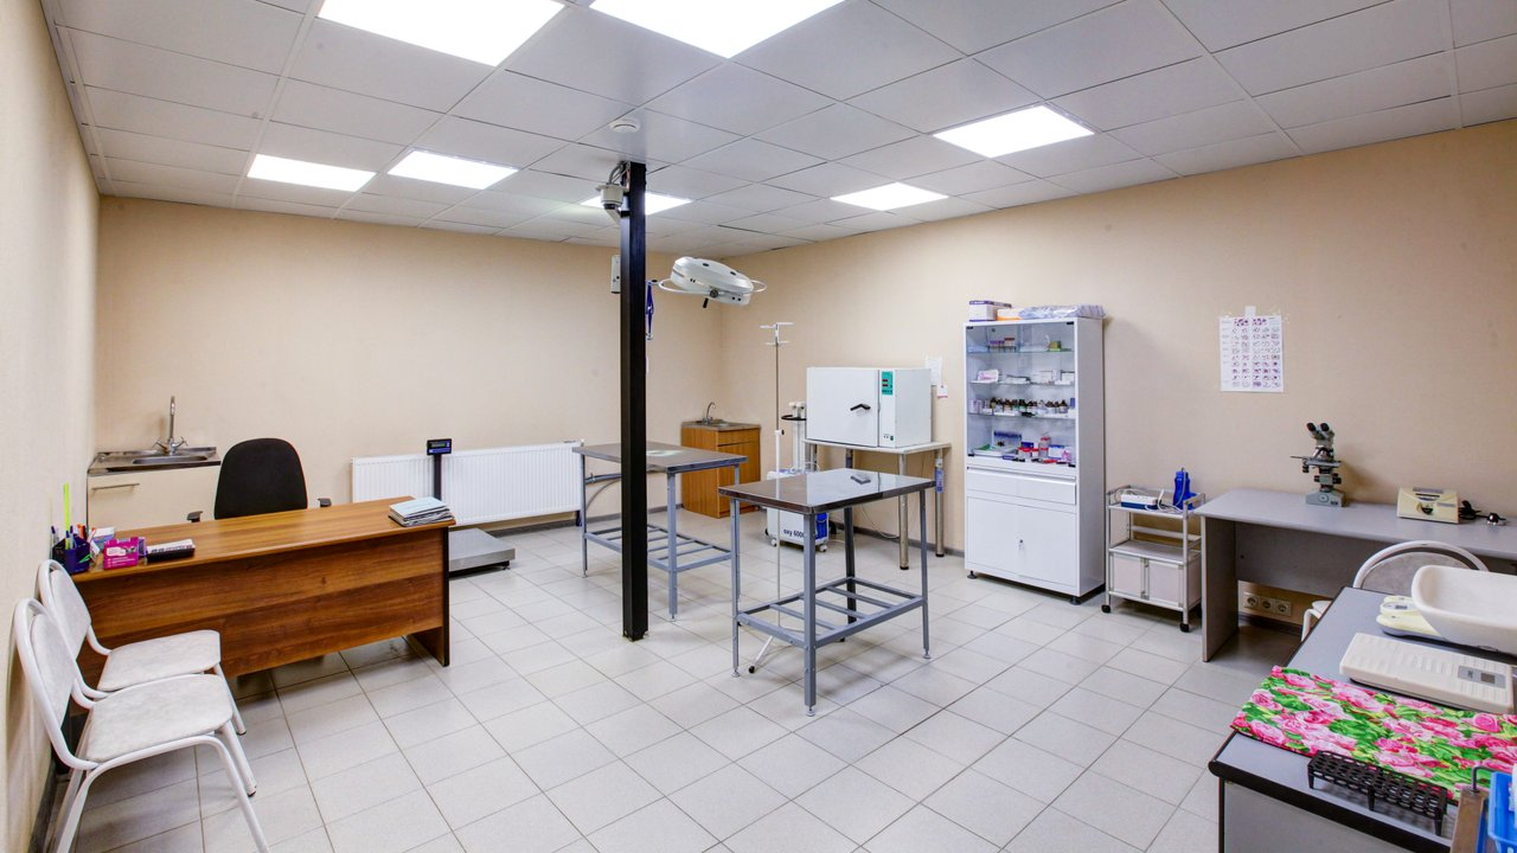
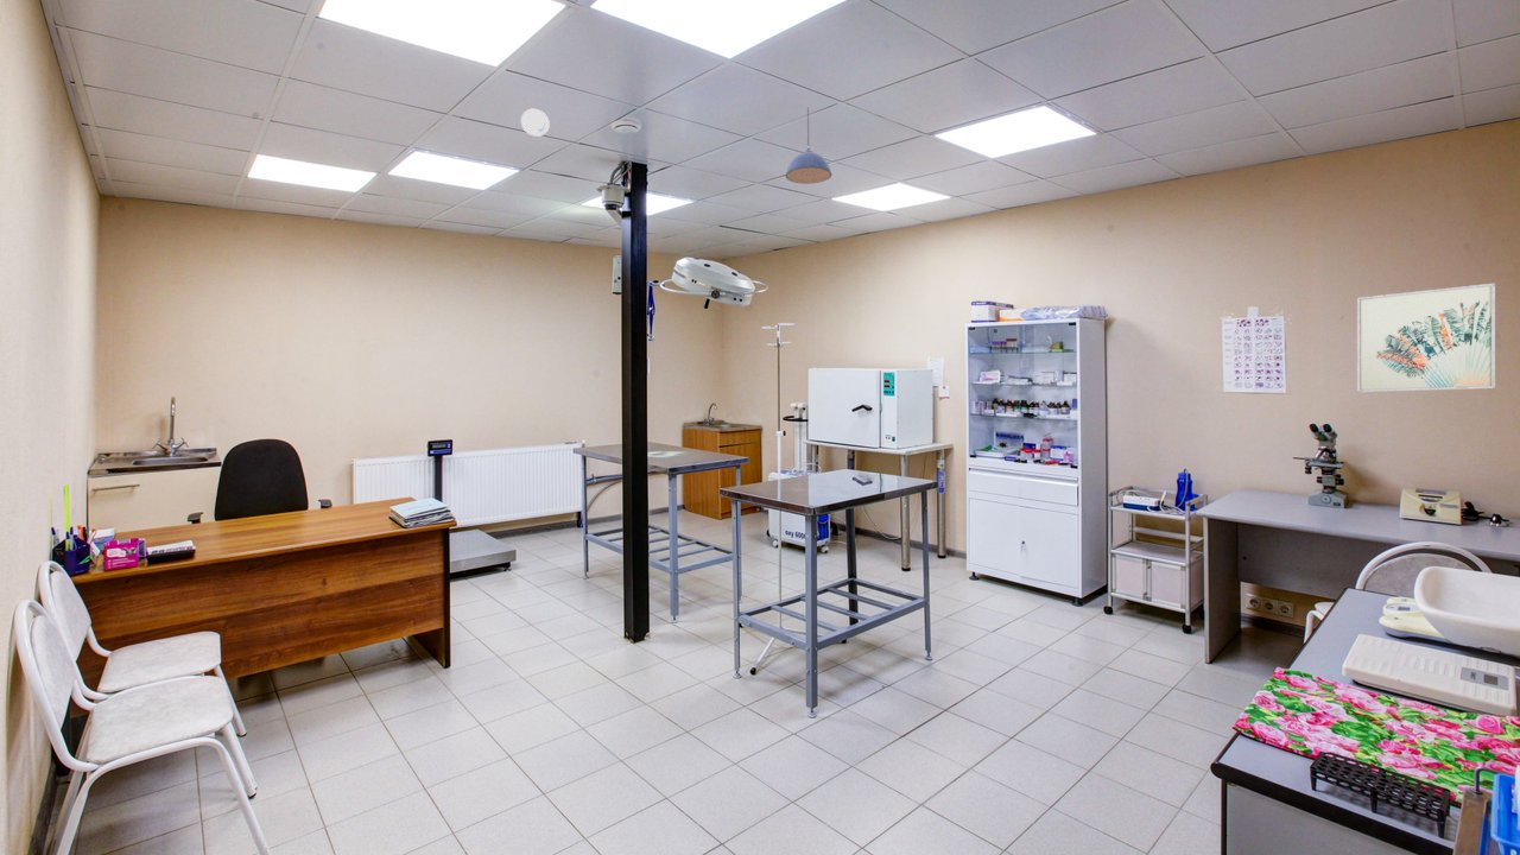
+ wall art [1356,281,1496,393]
+ pendant light [785,107,832,185]
+ smoke detector [520,108,551,138]
